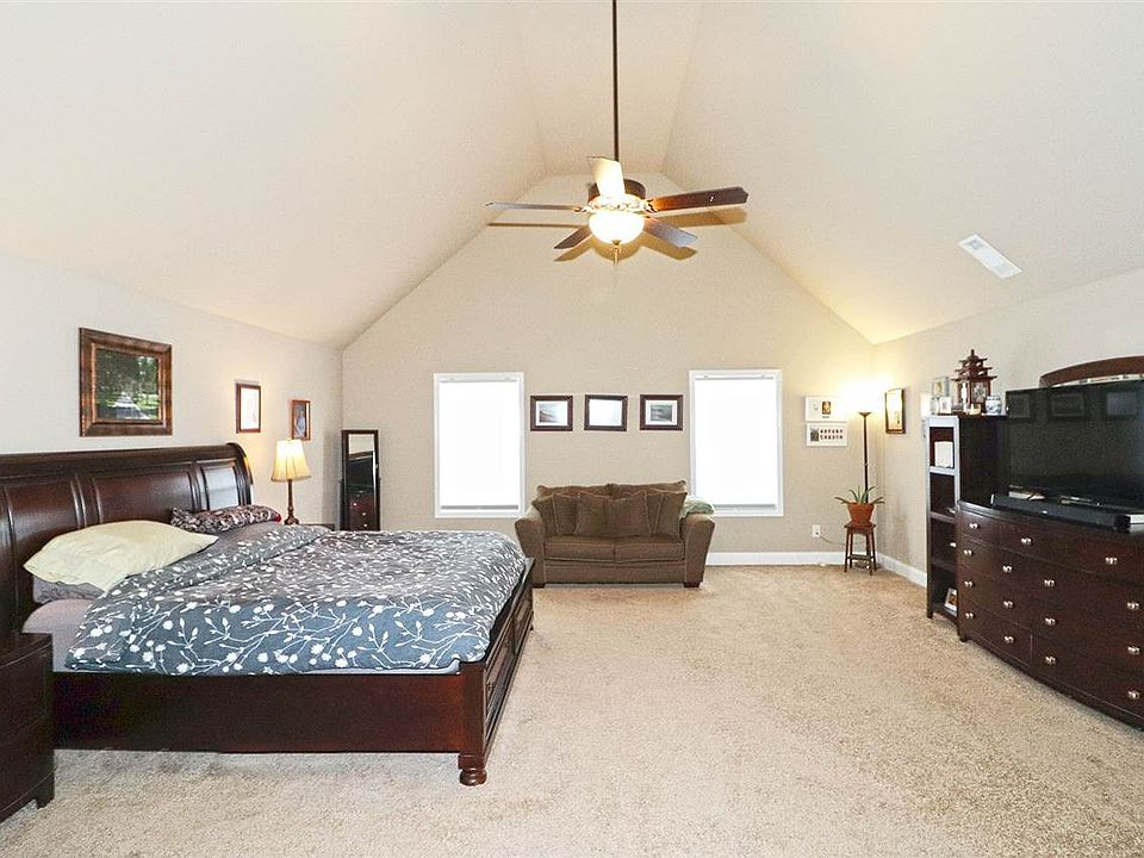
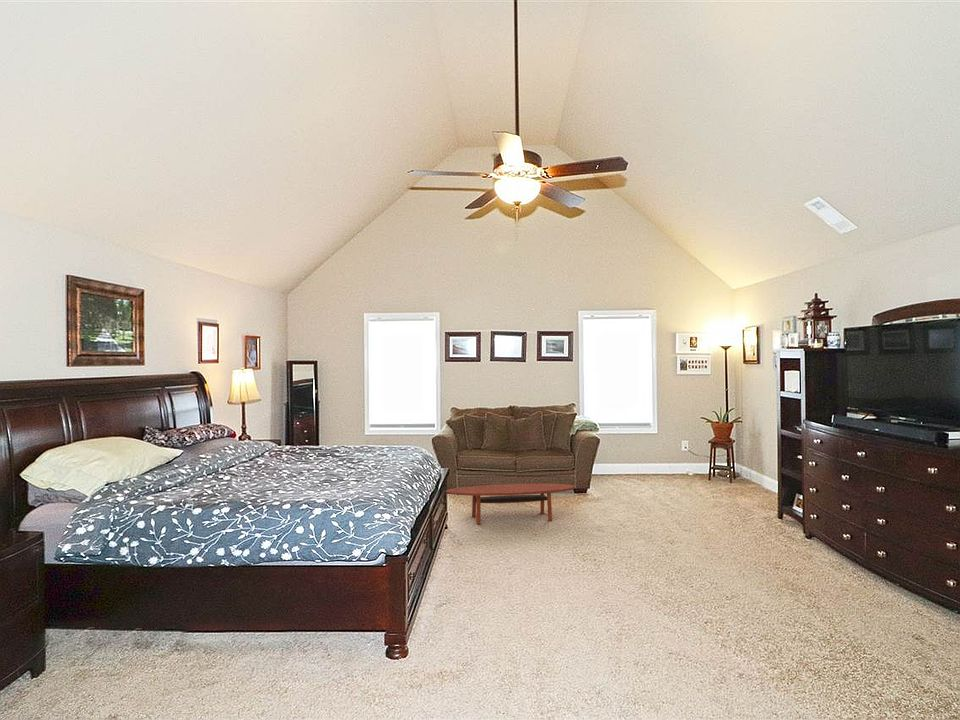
+ coffee table [445,483,576,525]
